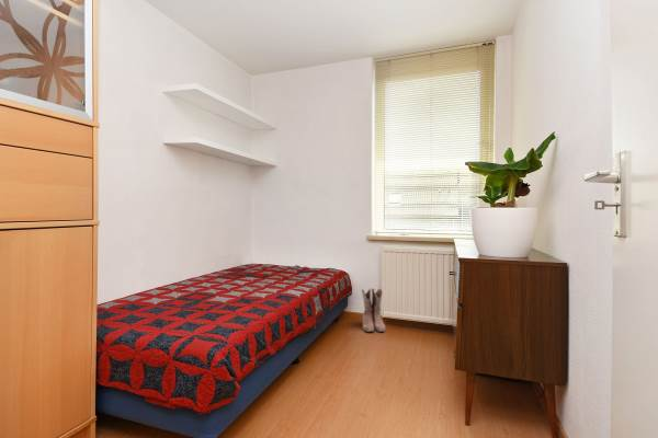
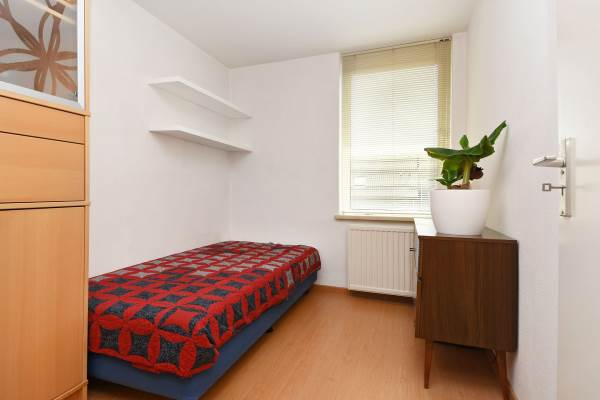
- boots [361,287,387,333]
